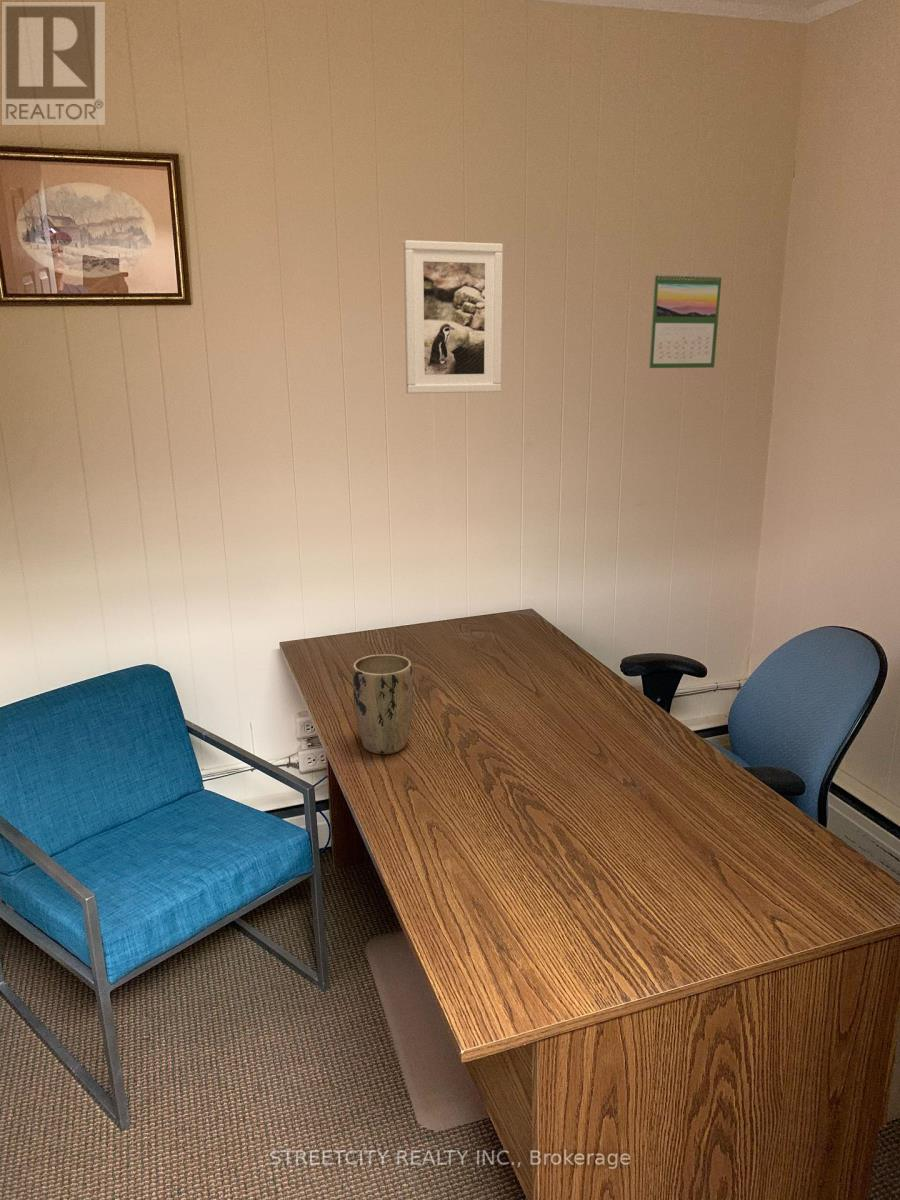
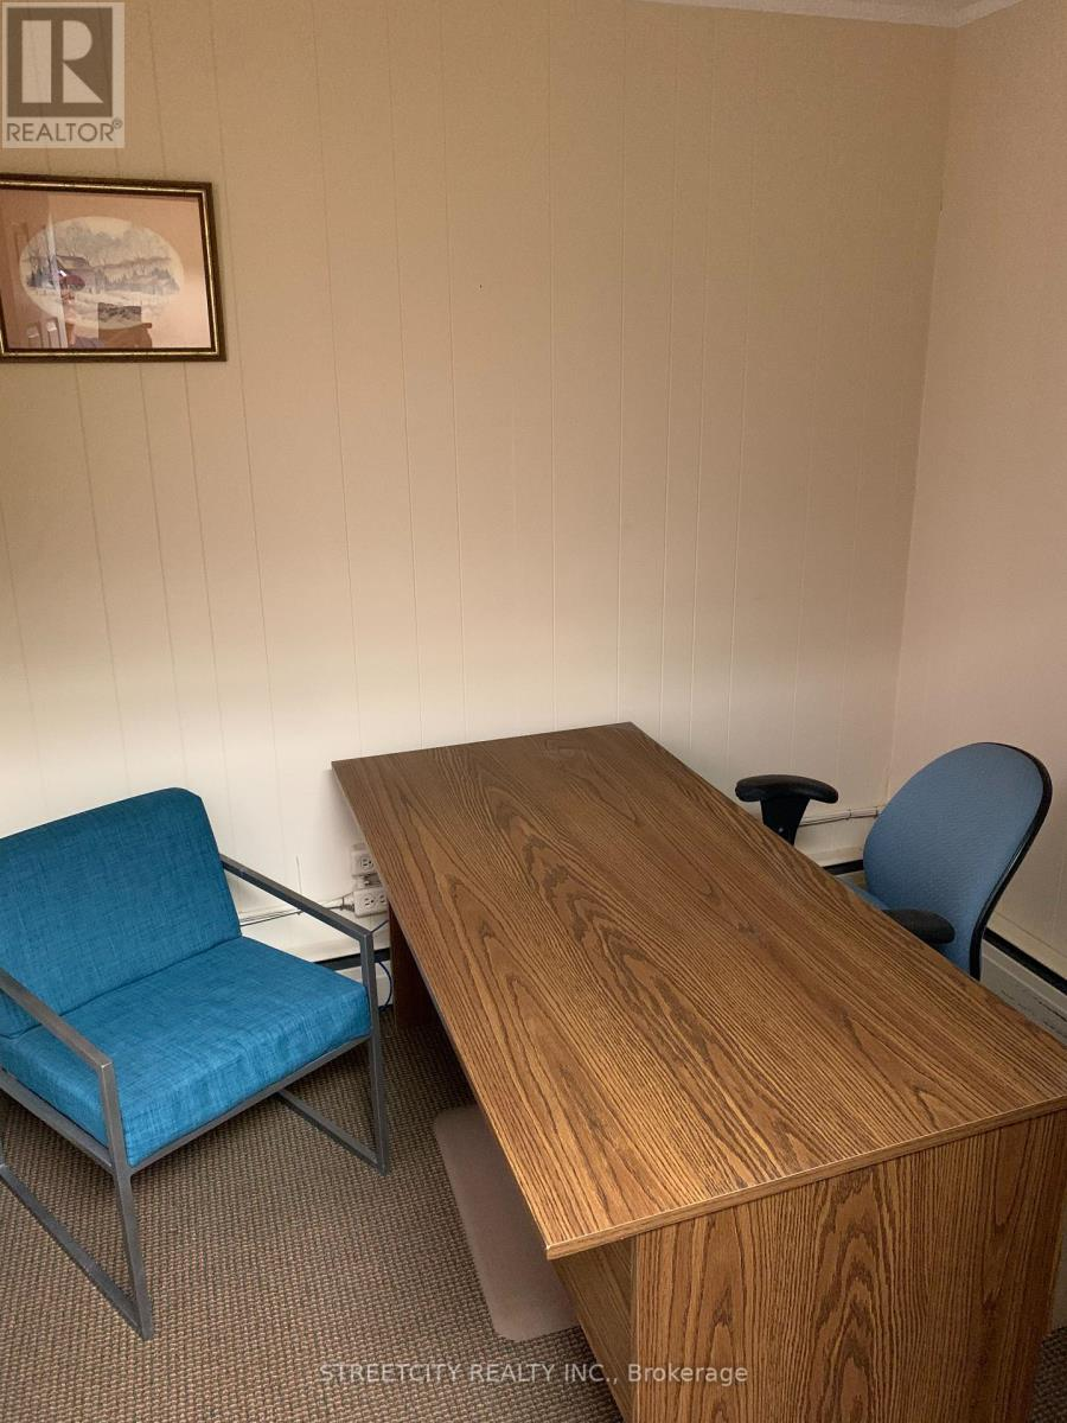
- plant pot [352,653,414,755]
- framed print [402,239,504,395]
- calendar [648,271,723,369]
